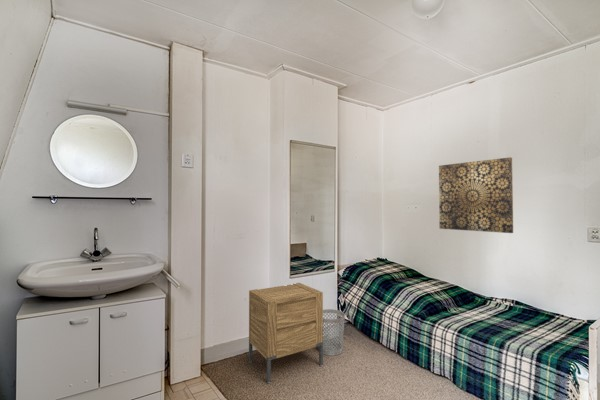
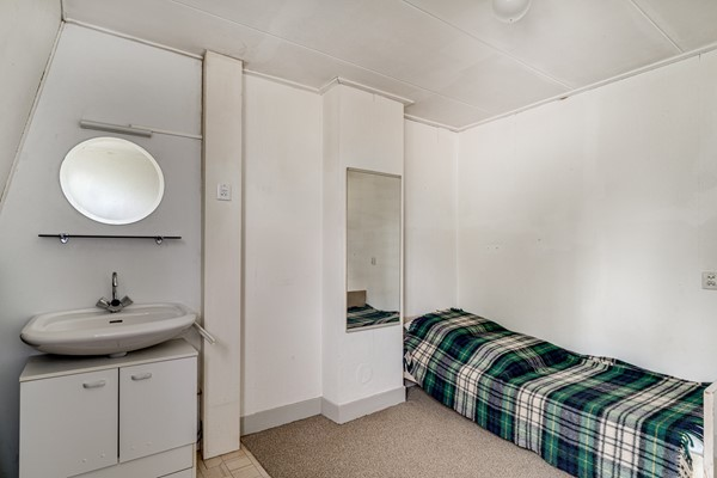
- wastebasket [318,308,346,357]
- nightstand [248,282,324,384]
- wall art [438,156,514,234]
